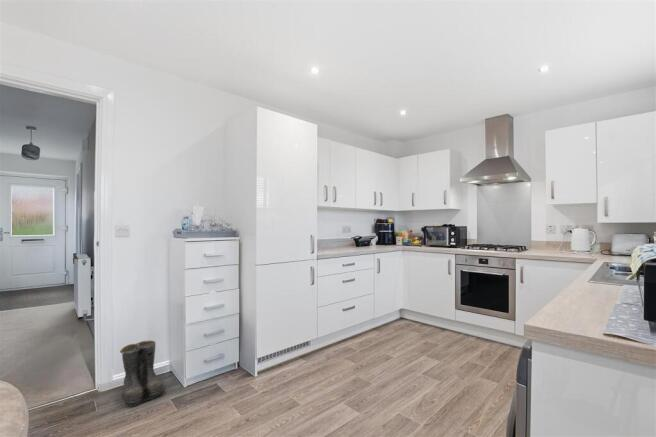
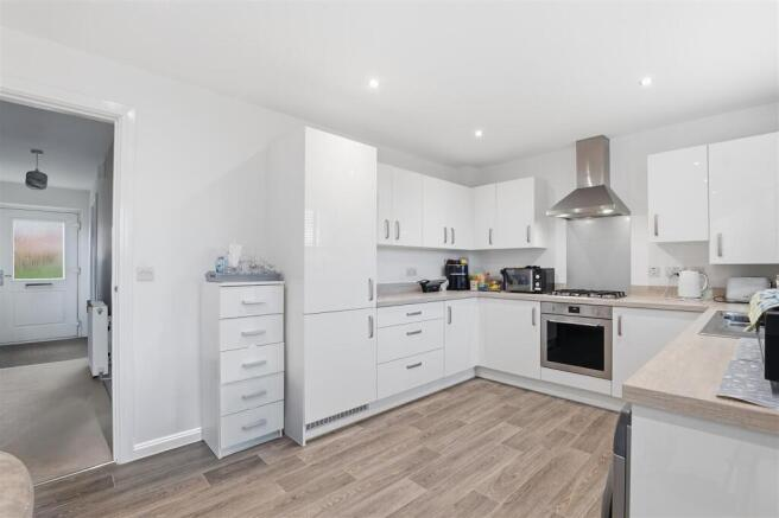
- boots [119,339,167,408]
